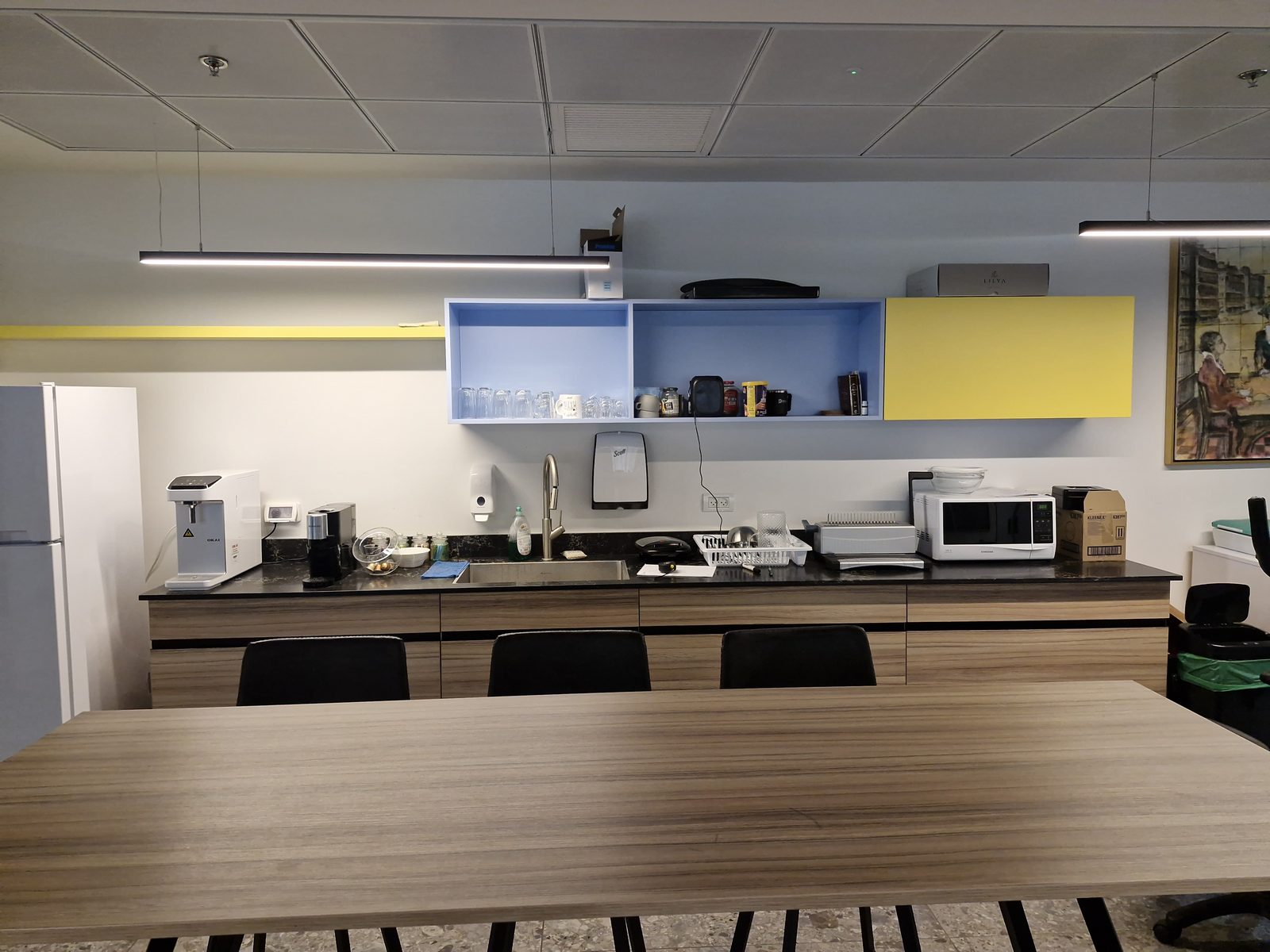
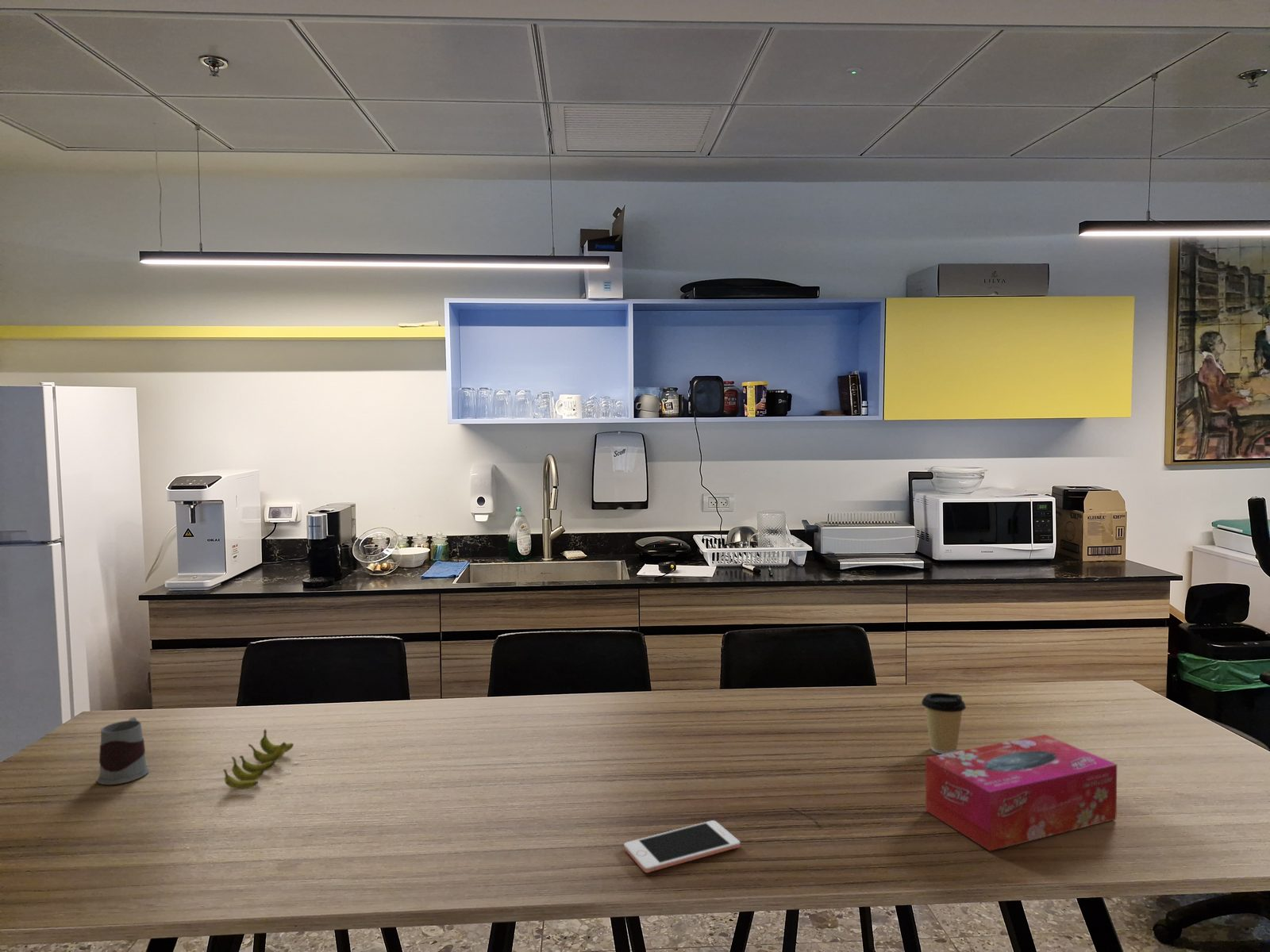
+ tissue box [925,734,1118,852]
+ cell phone [623,820,741,873]
+ mug [96,716,150,785]
+ banana [222,728,308,790]
+ coffee cup [921,692,967,754]
